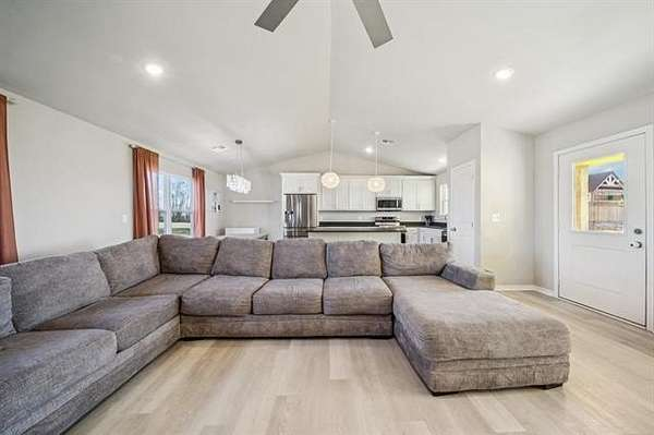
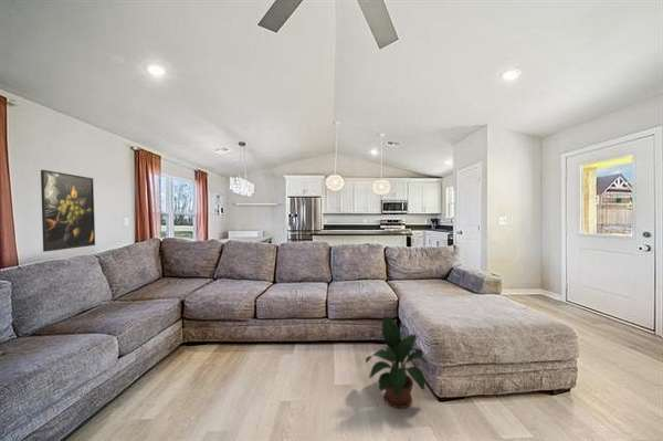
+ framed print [40,169,96,253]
+ potted plant [365,315,430,410]
